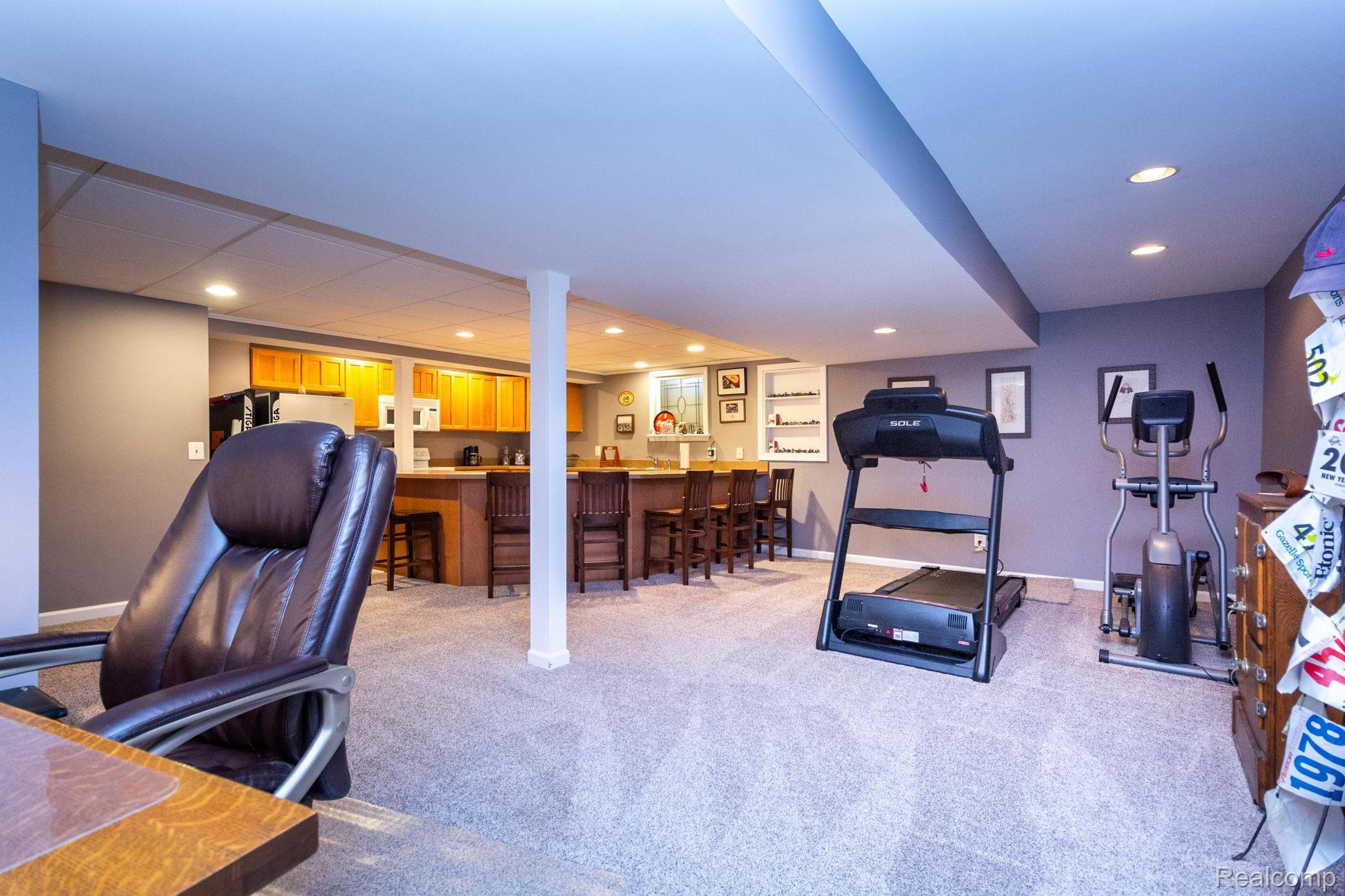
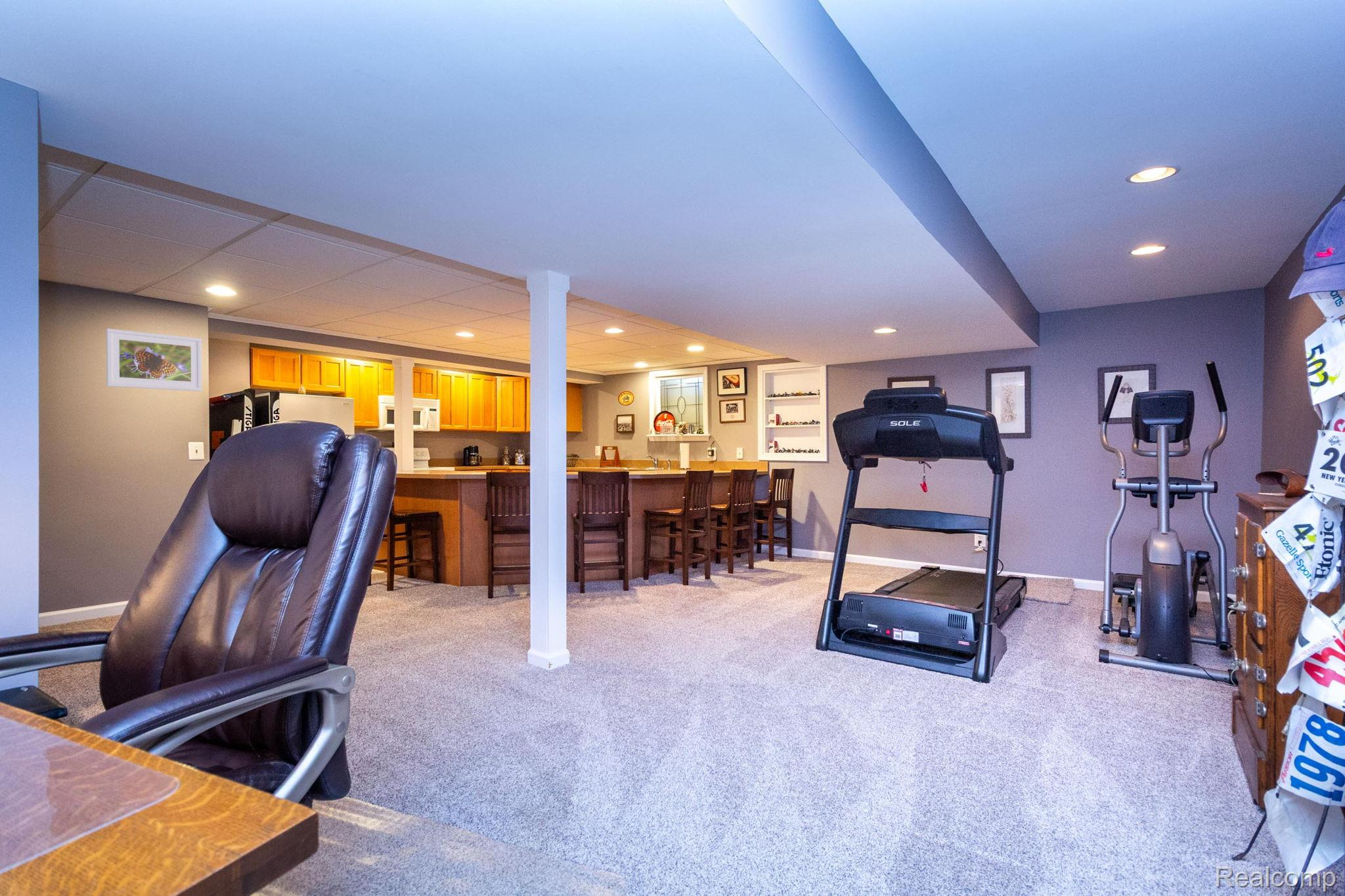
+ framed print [106,328,202,392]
